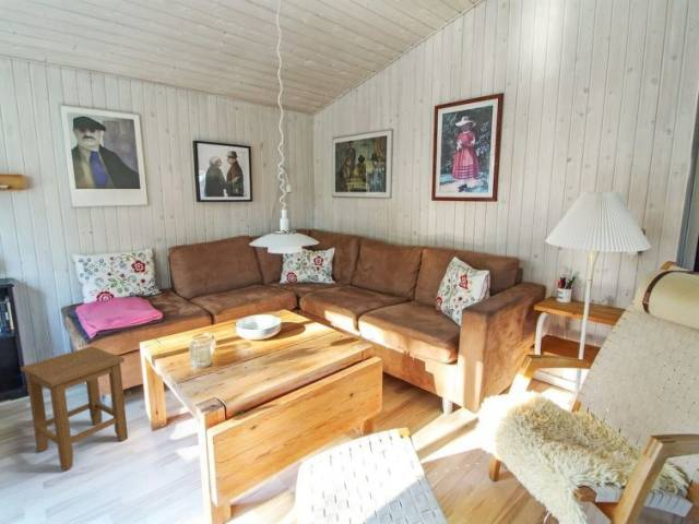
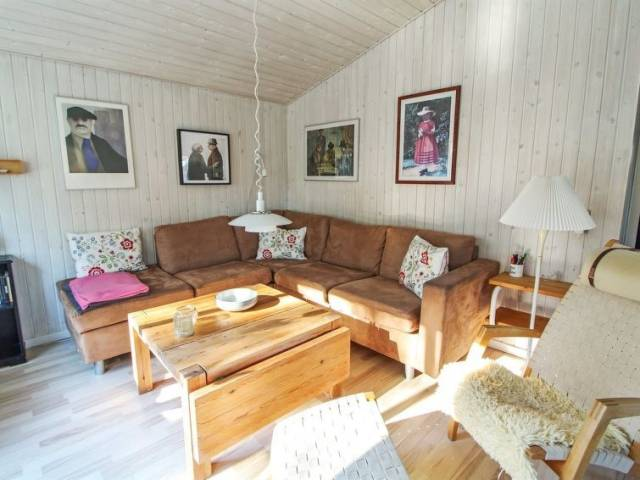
- stool [20,345,129,472]
